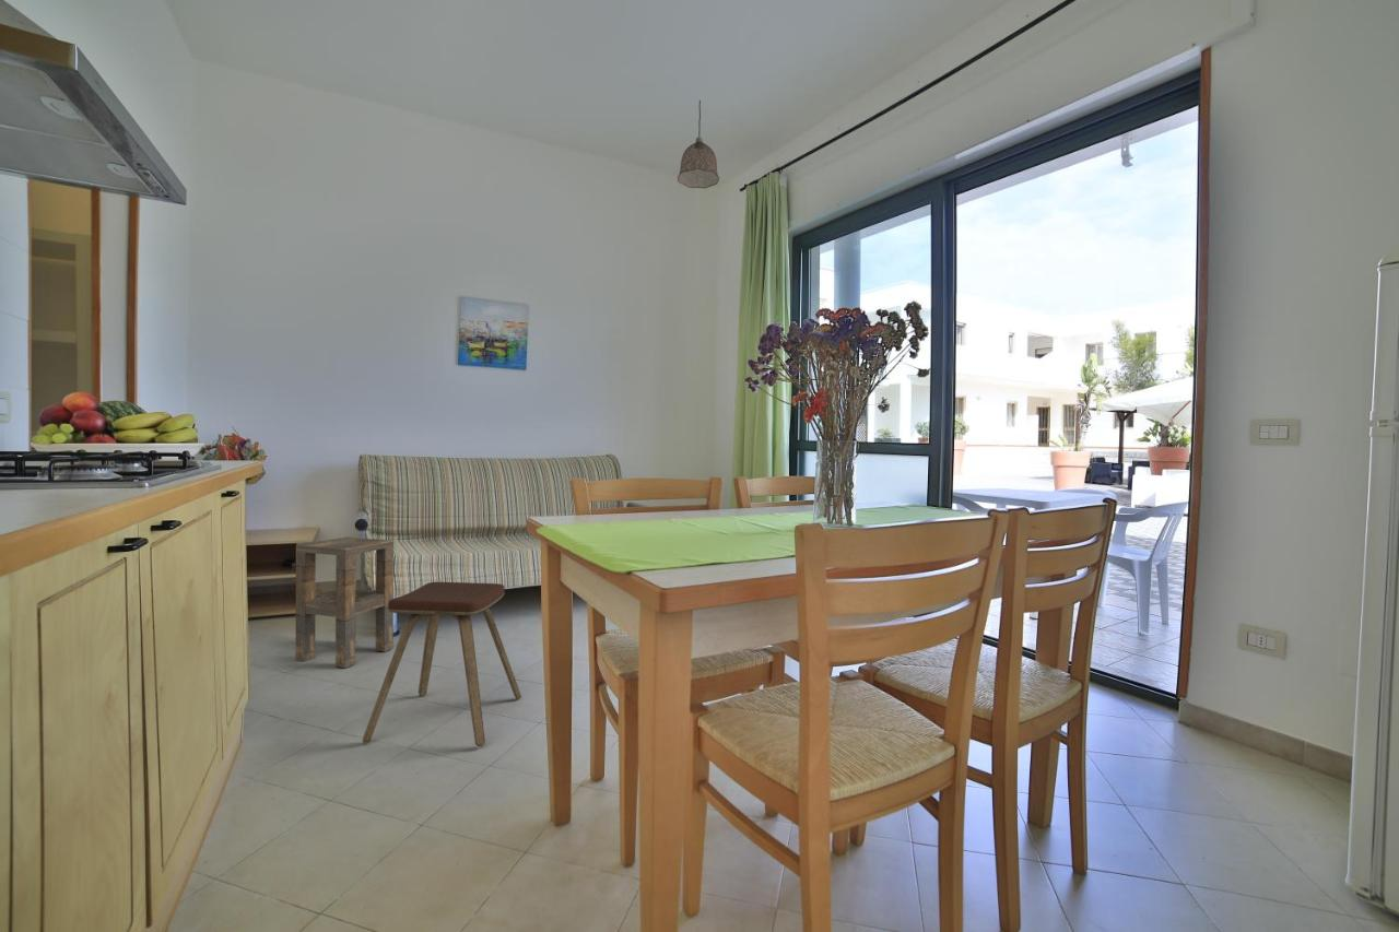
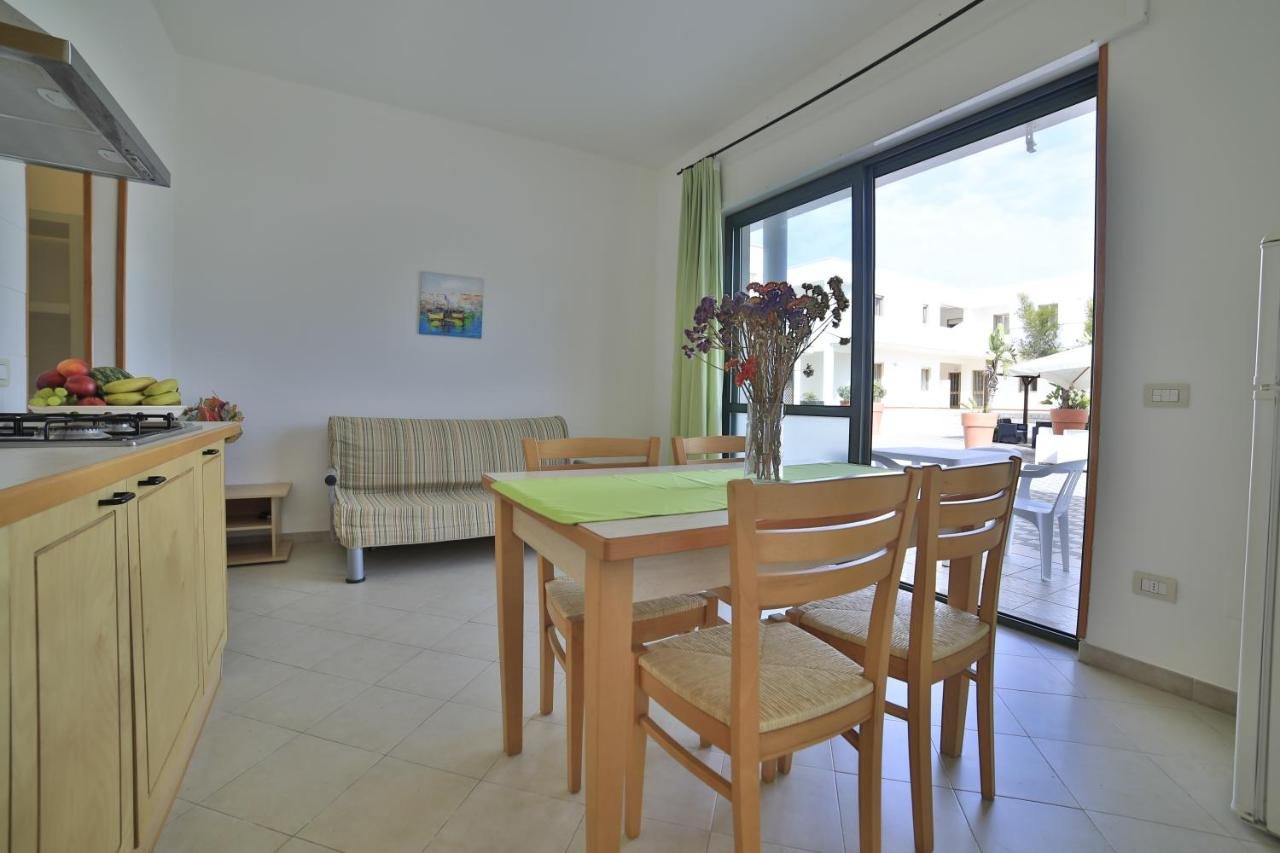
- music stool [362,581,522,747]
- side table [294,535,395,669]
- pendant lamp [677,99,720,189]
